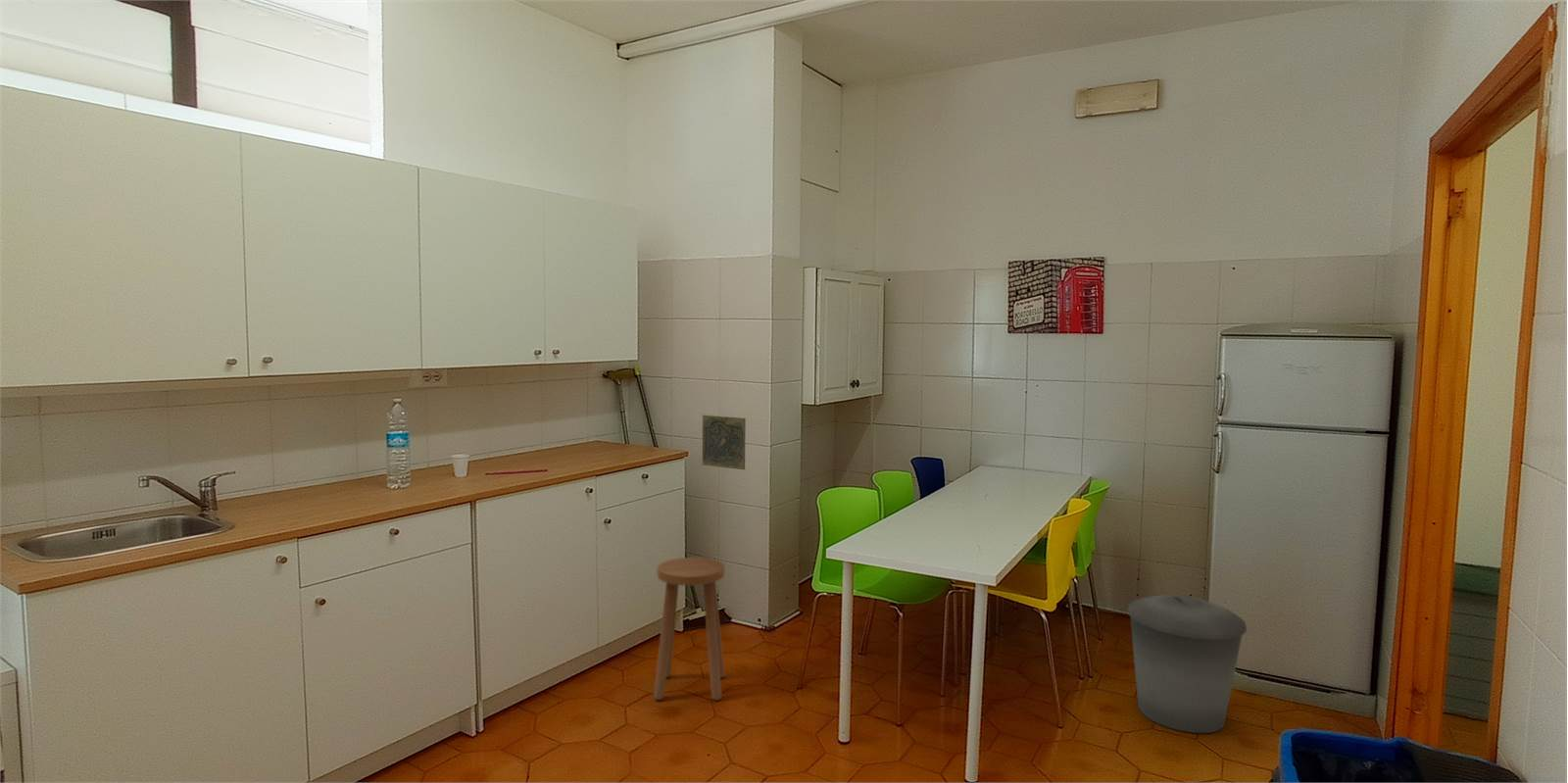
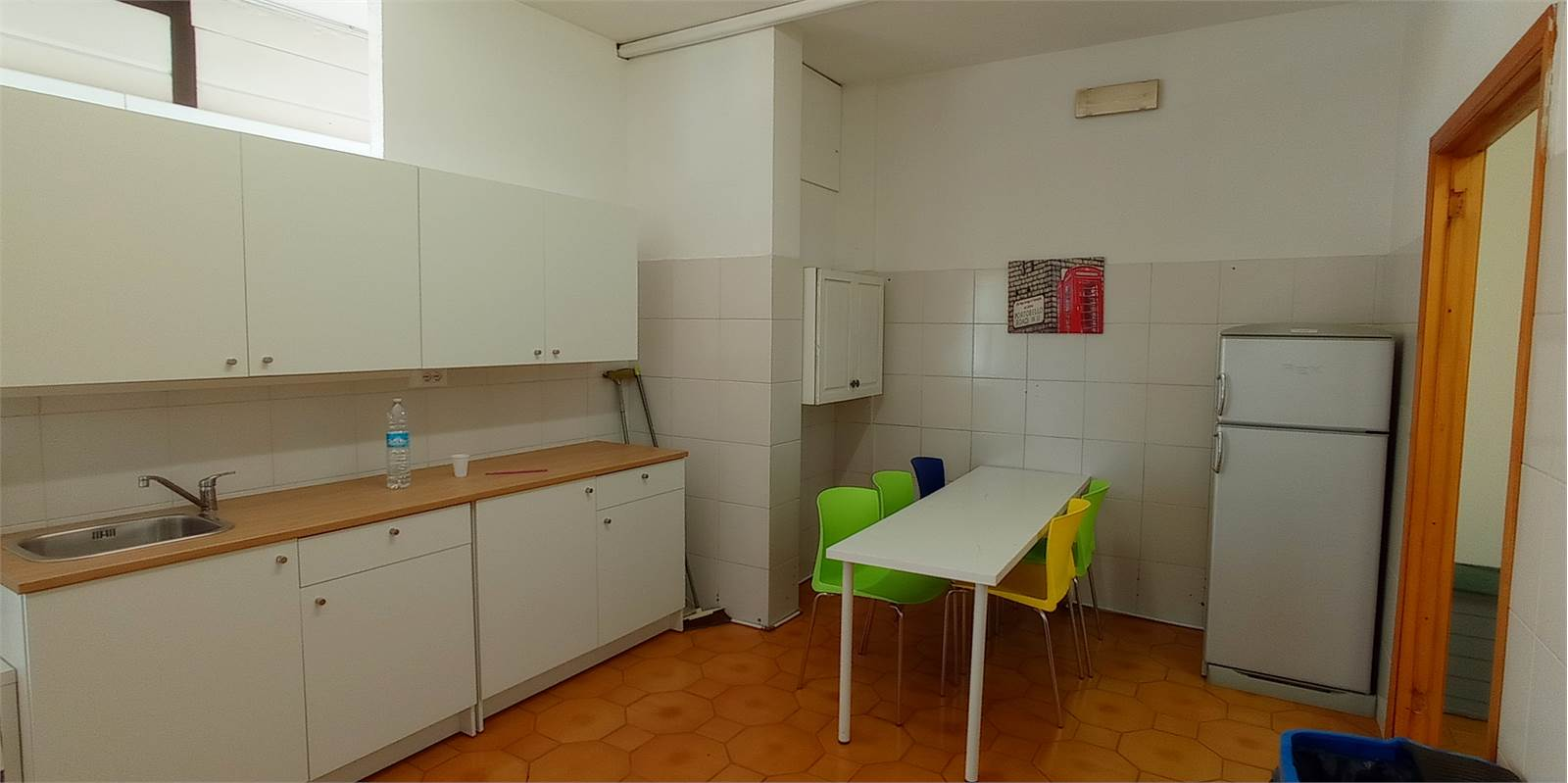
- stool [653,557,725,702]
- trash can [1126,594,1248,734]
- decorative tile [702,415,747,470]
